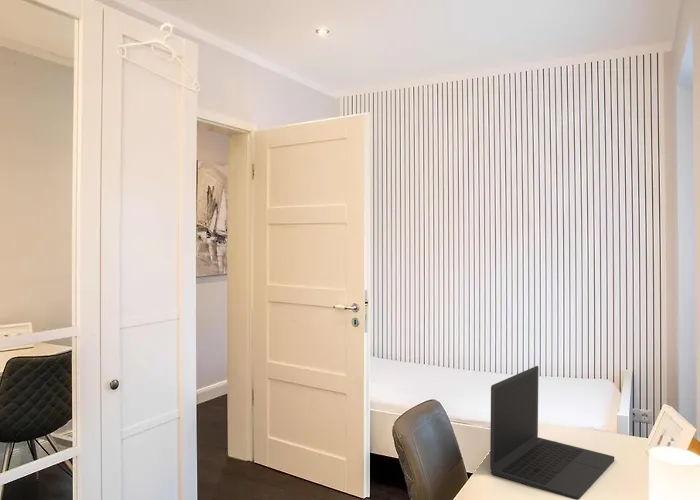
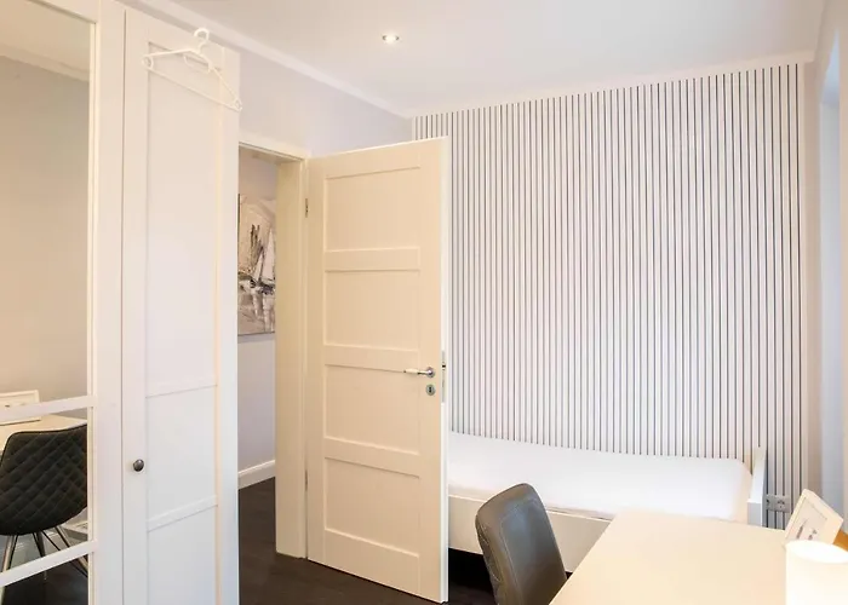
- laptop [489,365,615,500]
